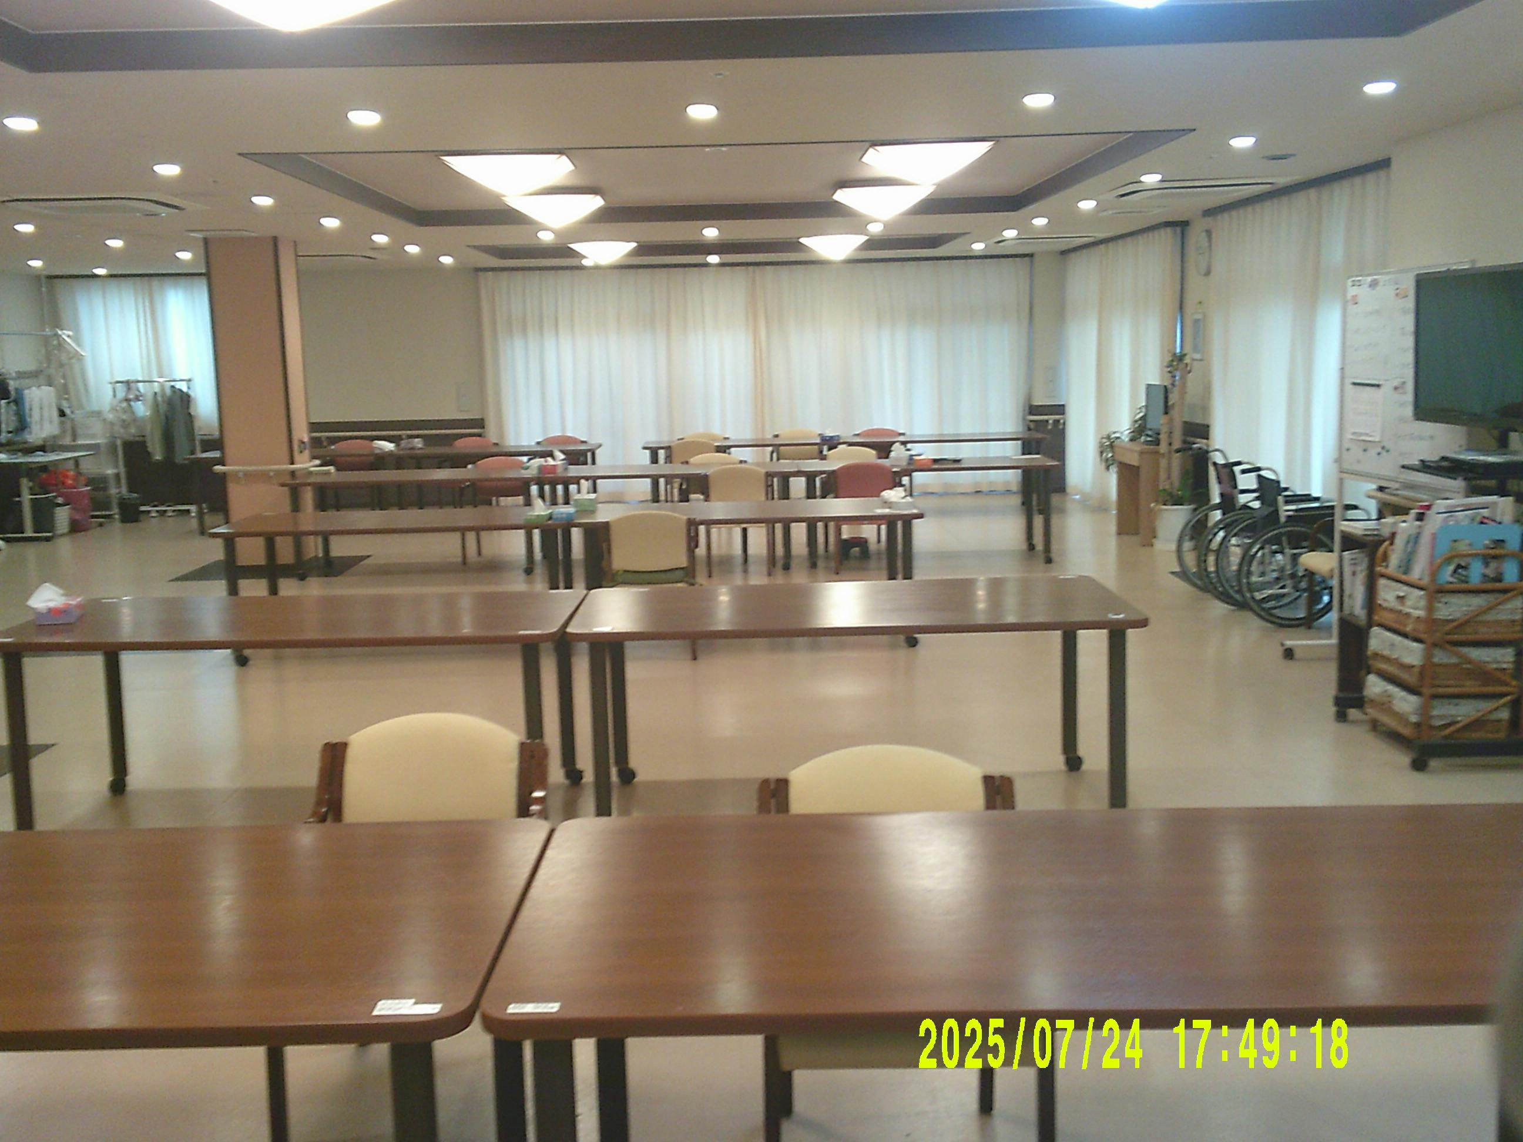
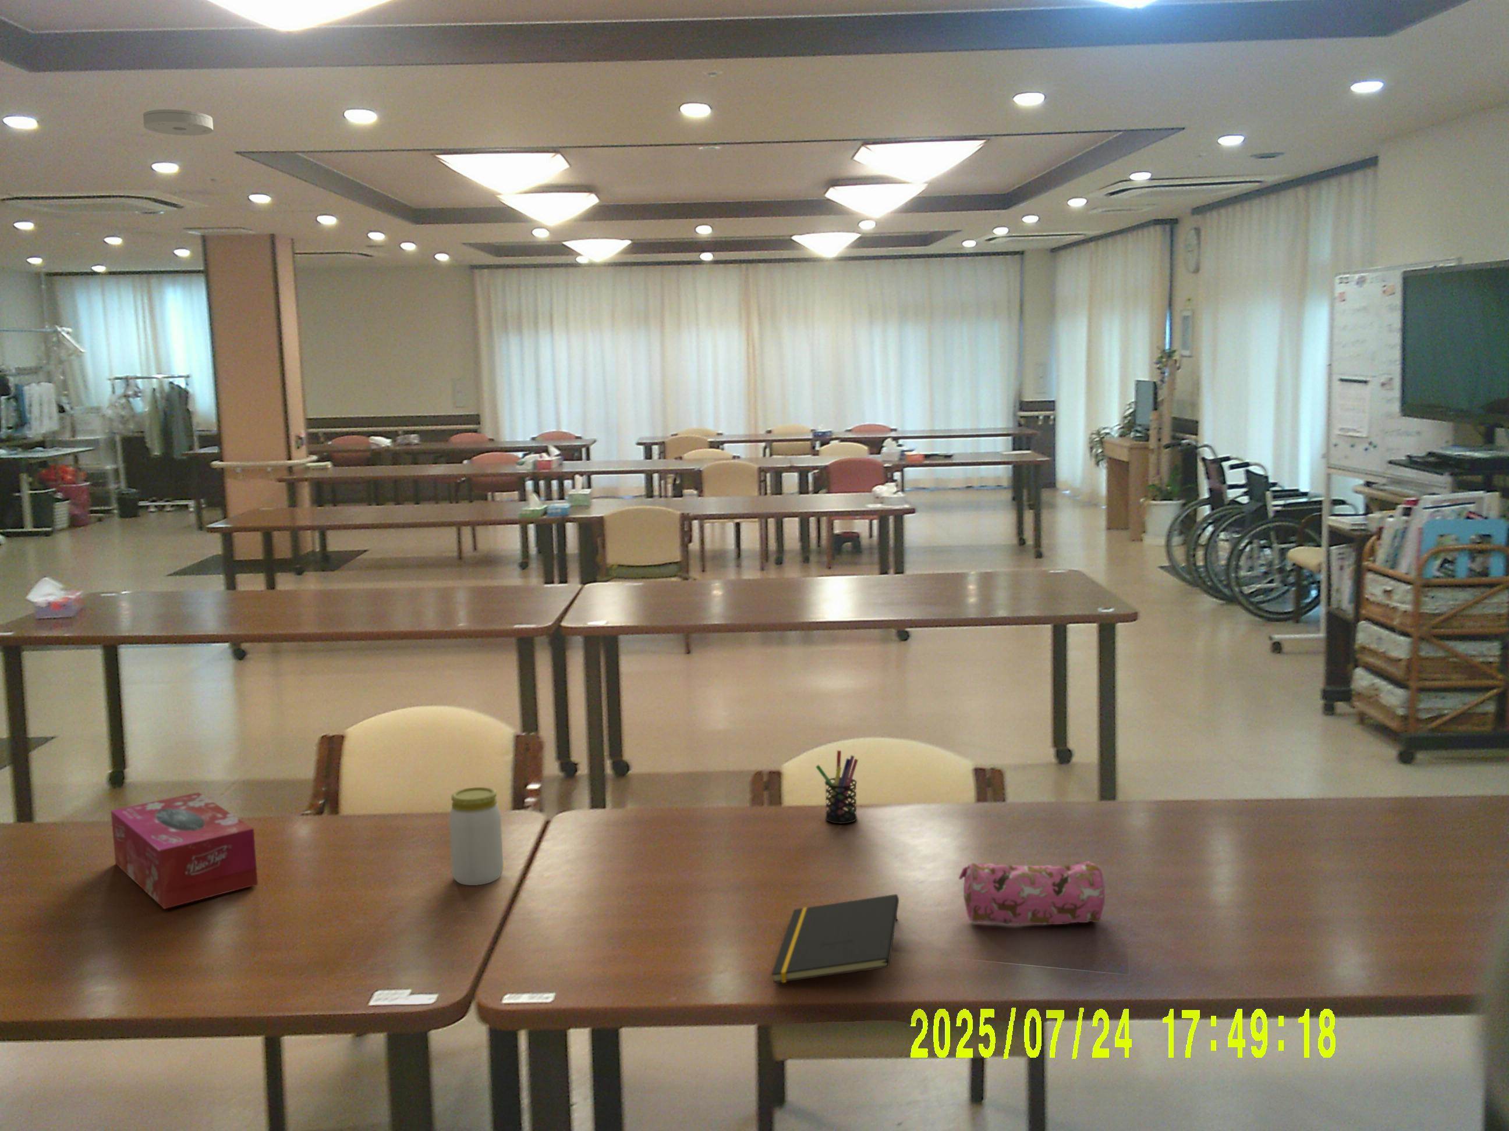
+ pen holder [815,750,859,824]
+ smoke detector [143,109,214,137]
+ tissue box [111,791,259,909]
+ notepad [771,893,899,984]
+ pencil case [958,861,1105,925]
+ jar [449,786,504,886]
